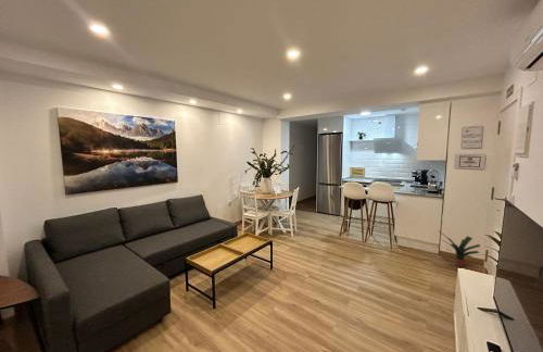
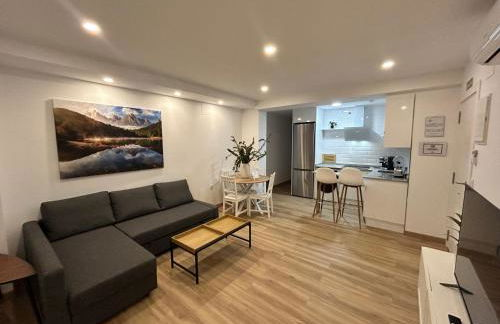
- potted plant [438,230,481,268]
